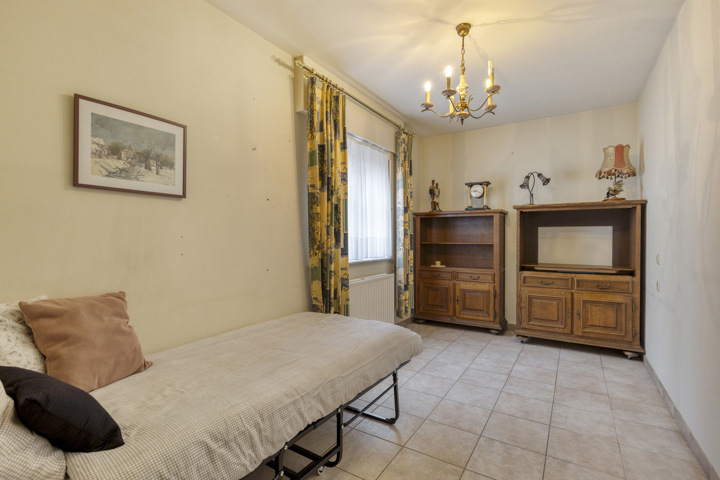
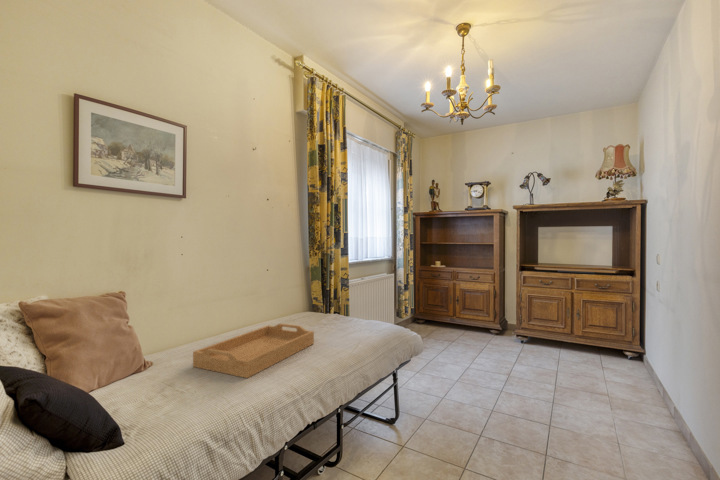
+ serving tray [192,323,315,379]
